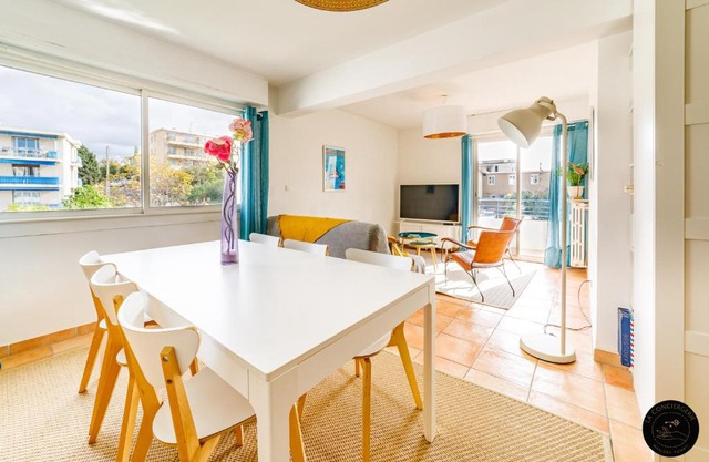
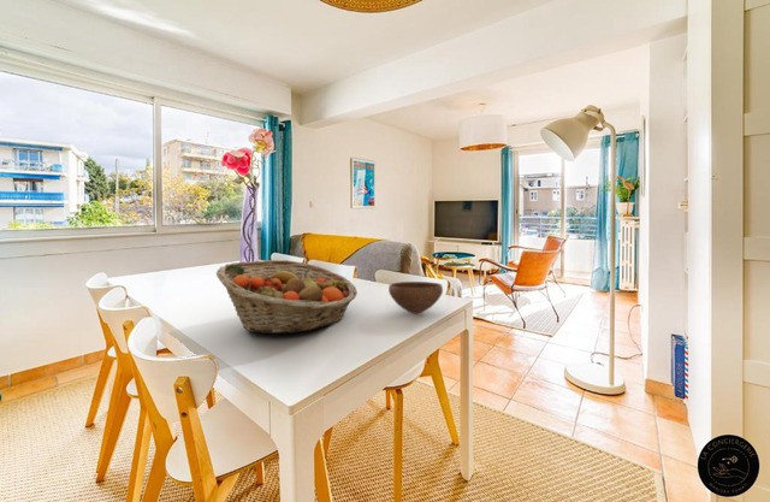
+ fruit basket [215,259,359,335]
+ bowl [387,280,444,314]
